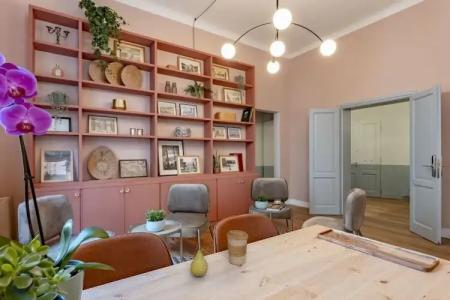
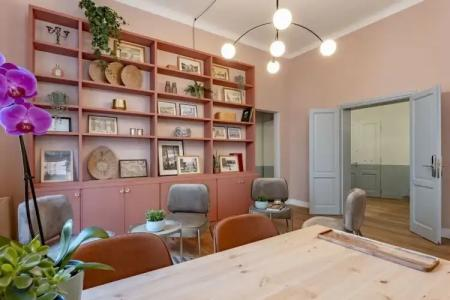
- fruit [189,248,209,277]
- coffee cup [226,229,249,266]
